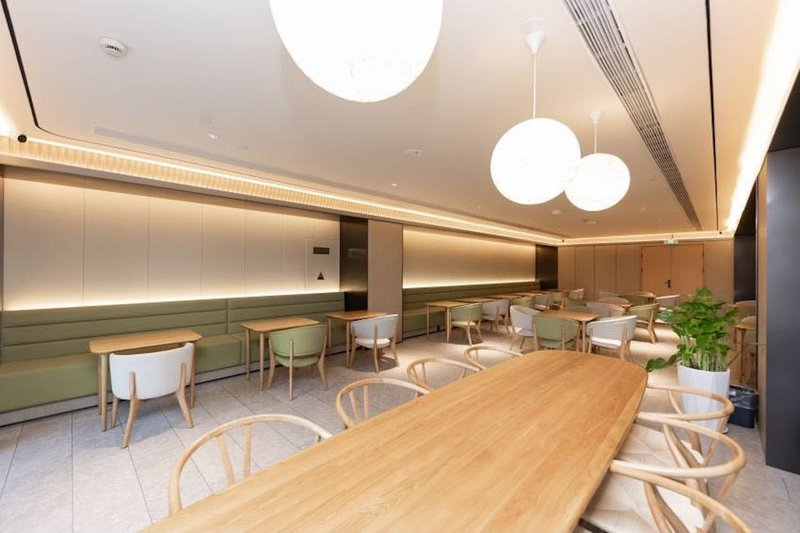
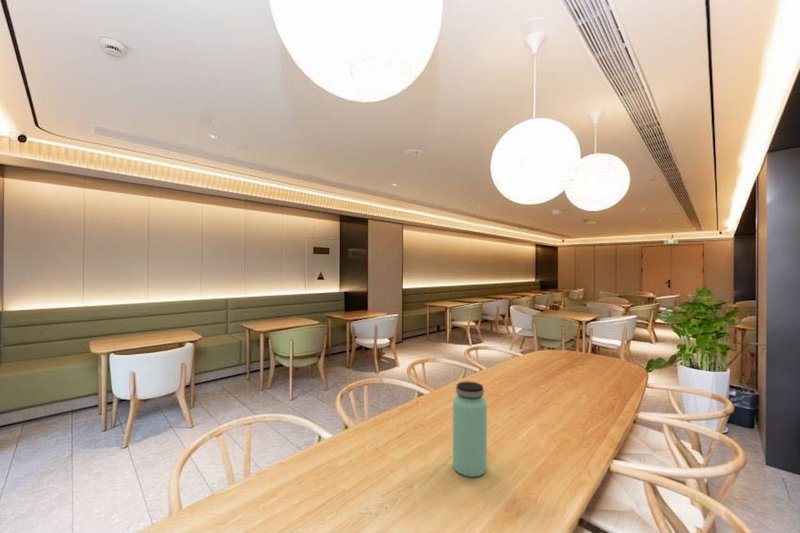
+ bottle [452,380,488,478]
